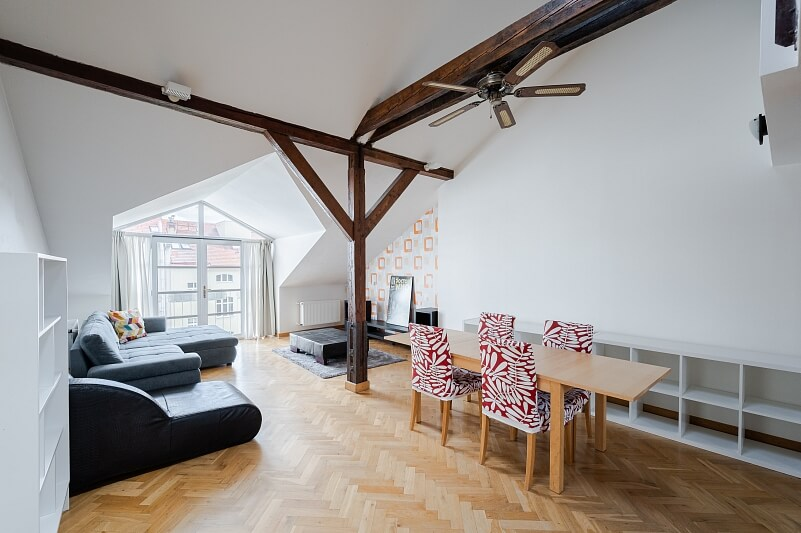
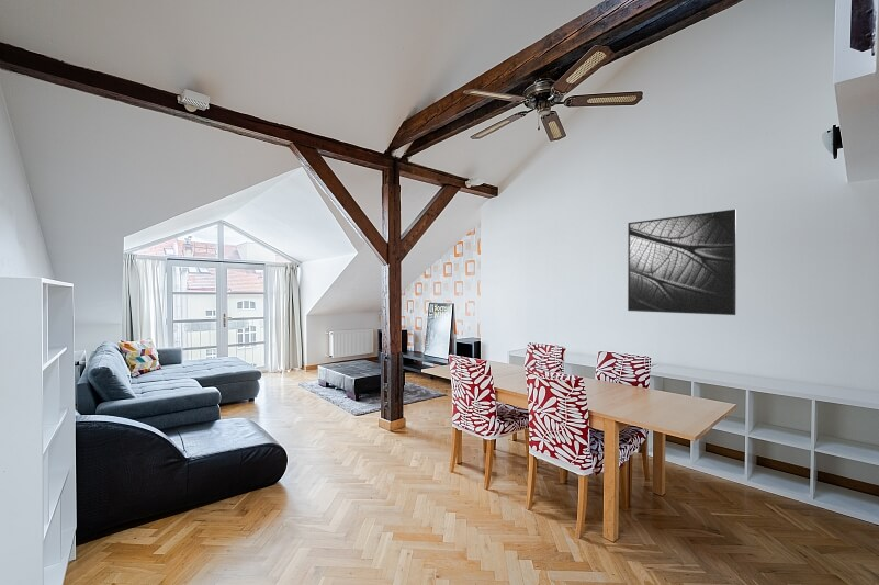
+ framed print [627,209,737,316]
